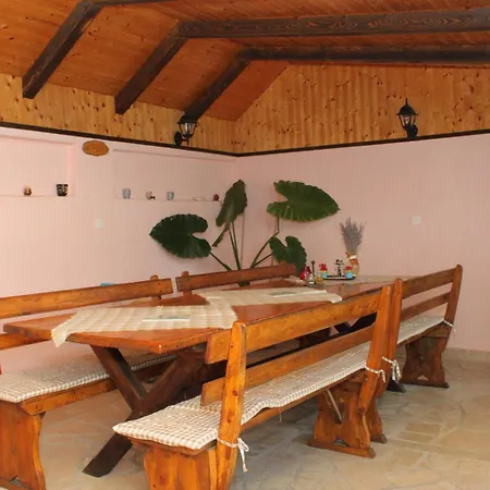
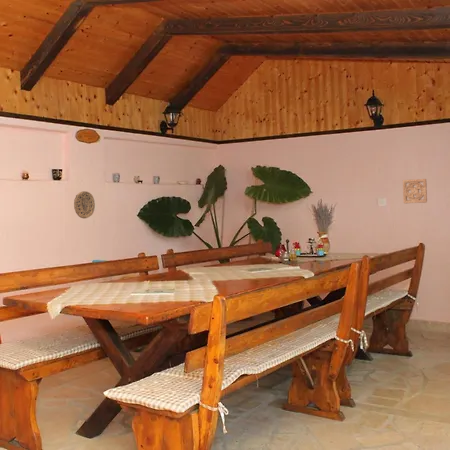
+ wall ornament [402,178,428,204]
+ decorative plate [73,190,96,219]
